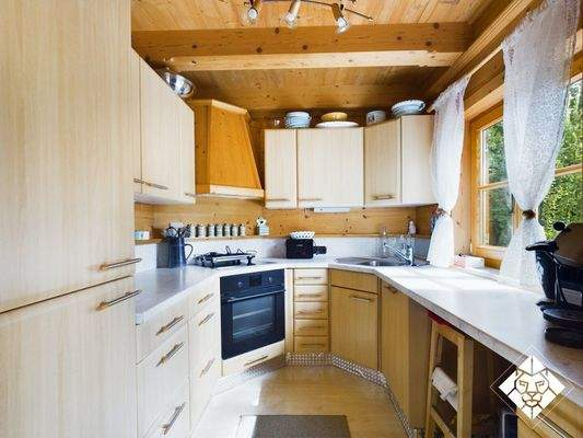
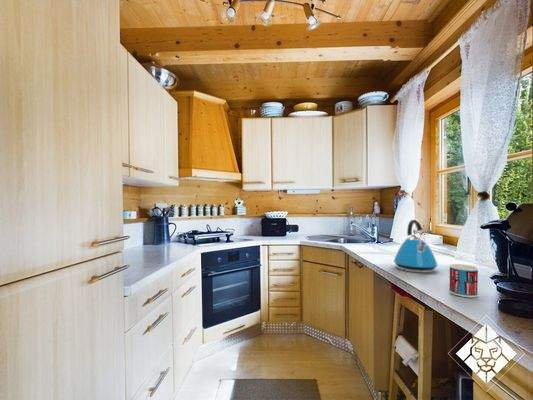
+ kettle [393,218,439,274]
+ mug [448,263,479,298]
